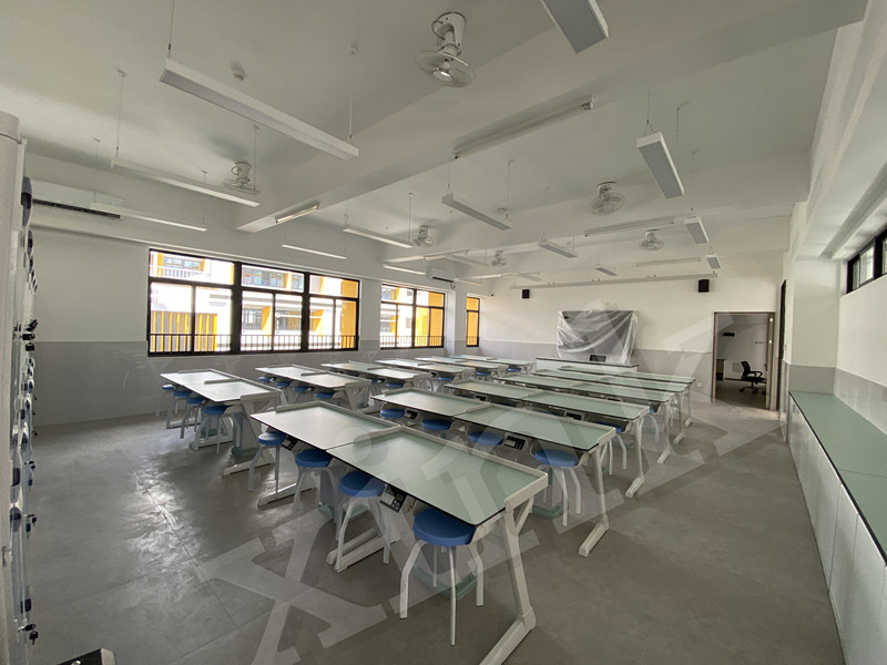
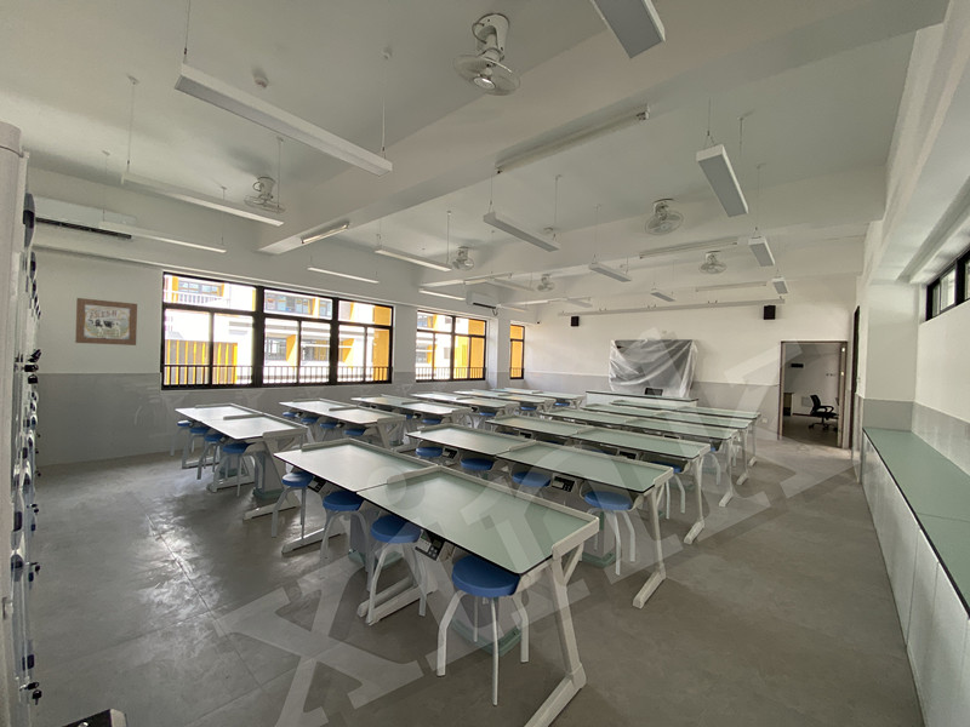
+ wall art [74,297,138,347]
